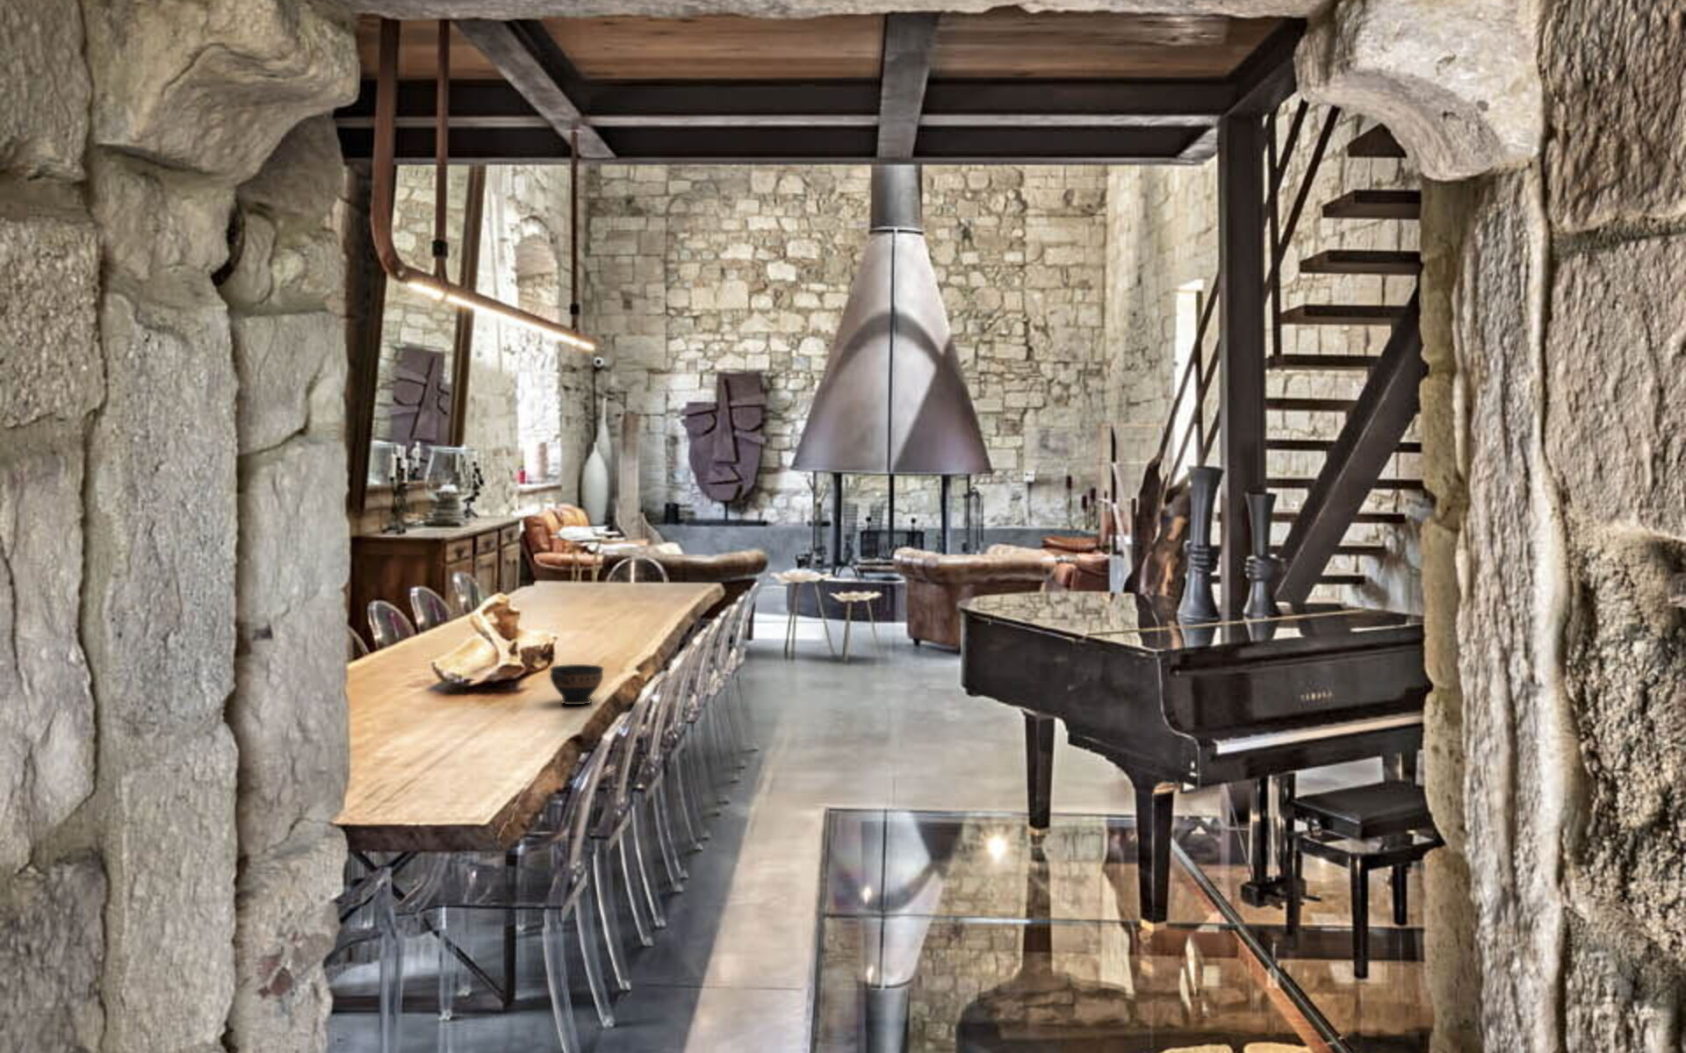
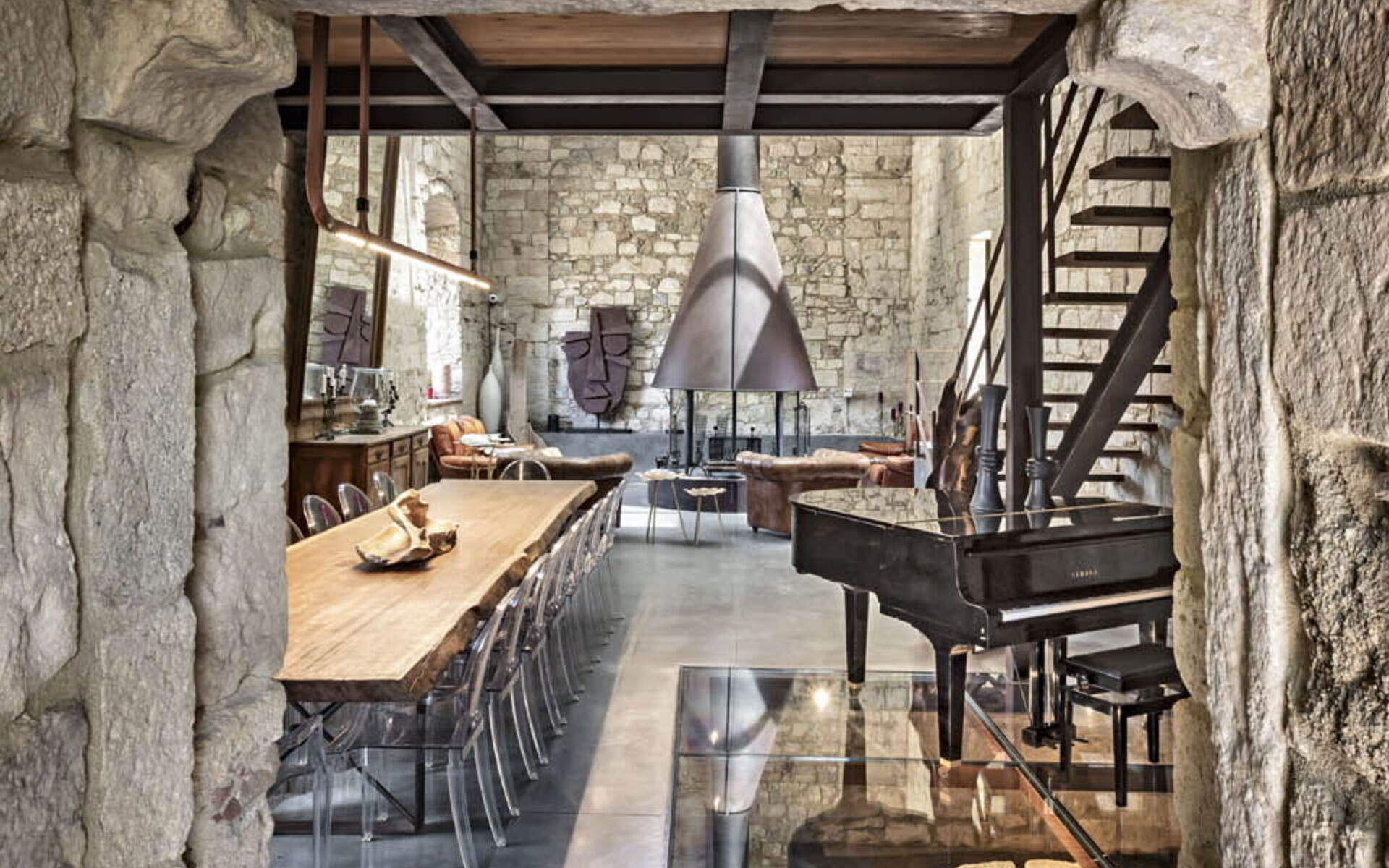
- bowl [549,664,604,706]
